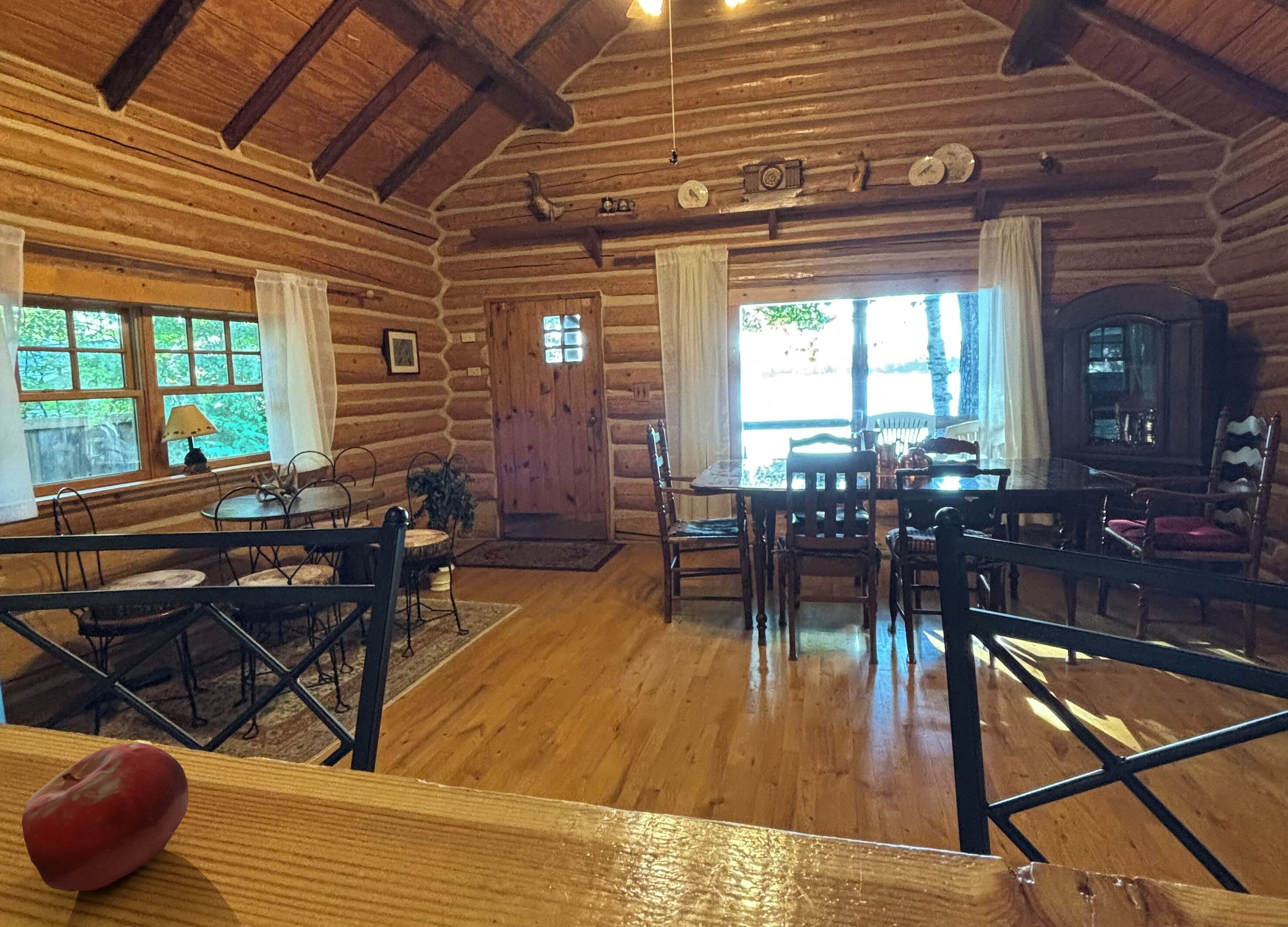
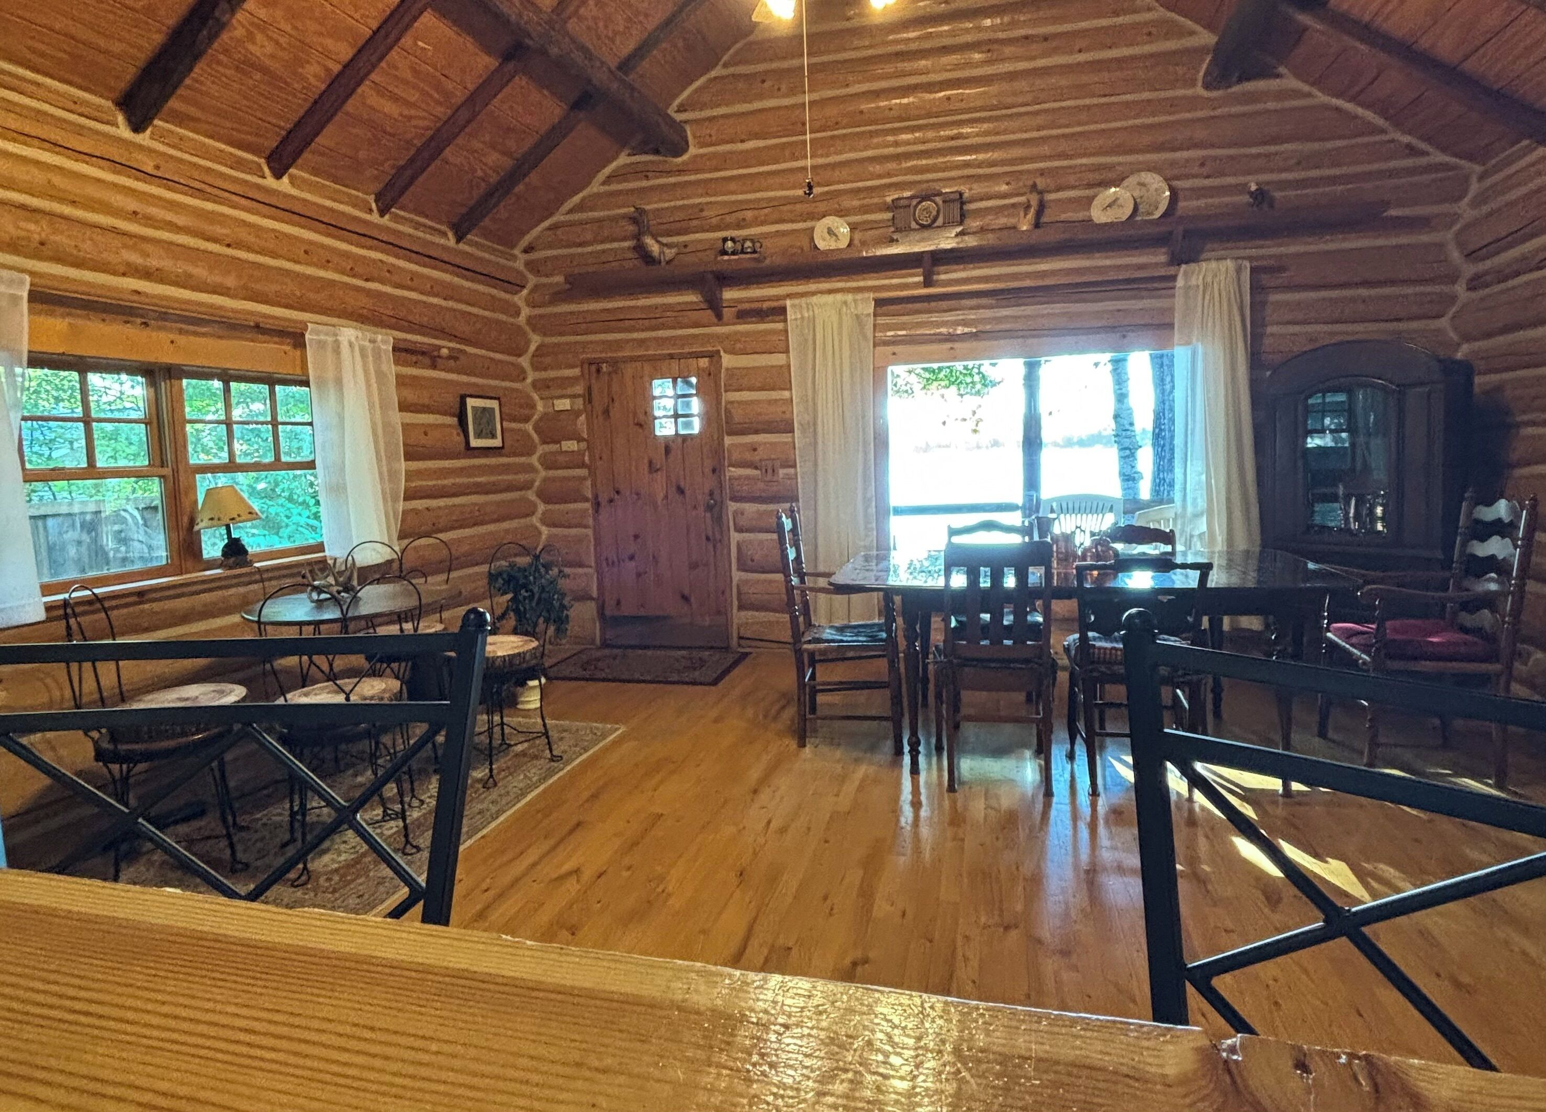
- fruit [21,743,189,892]
